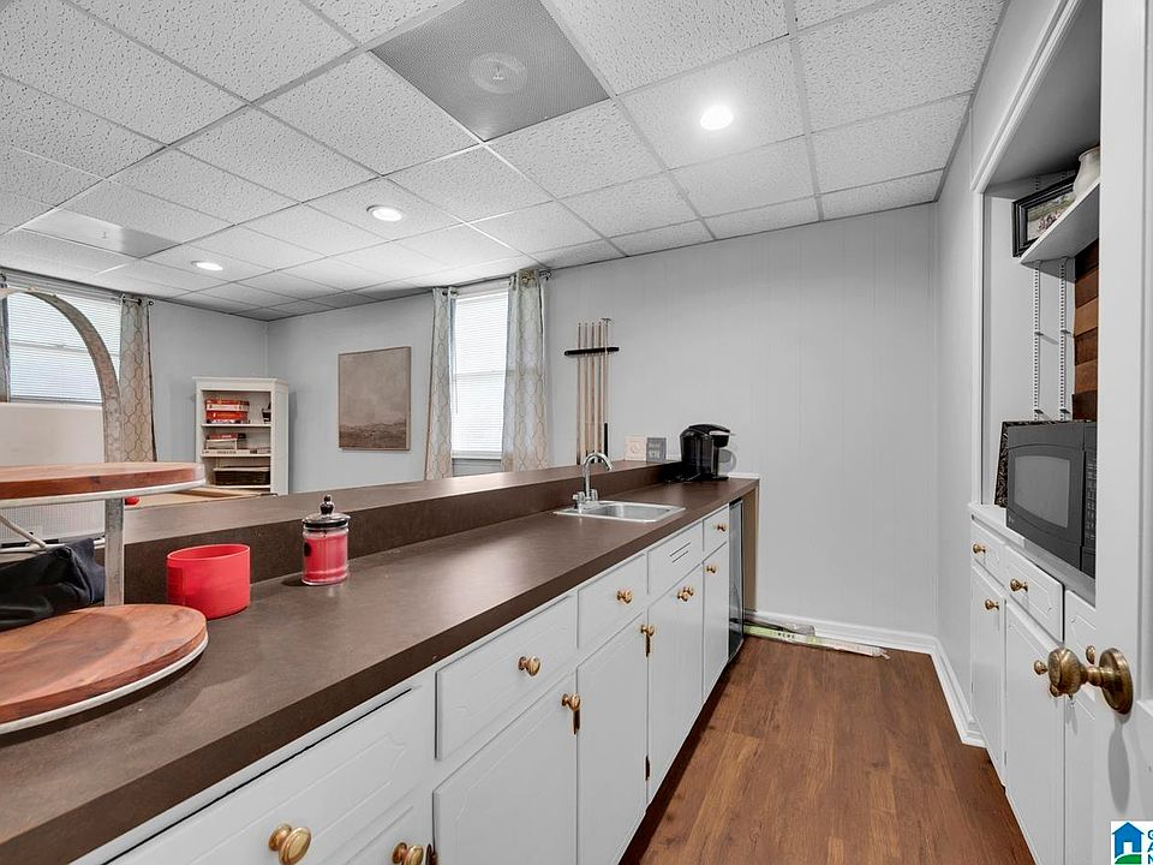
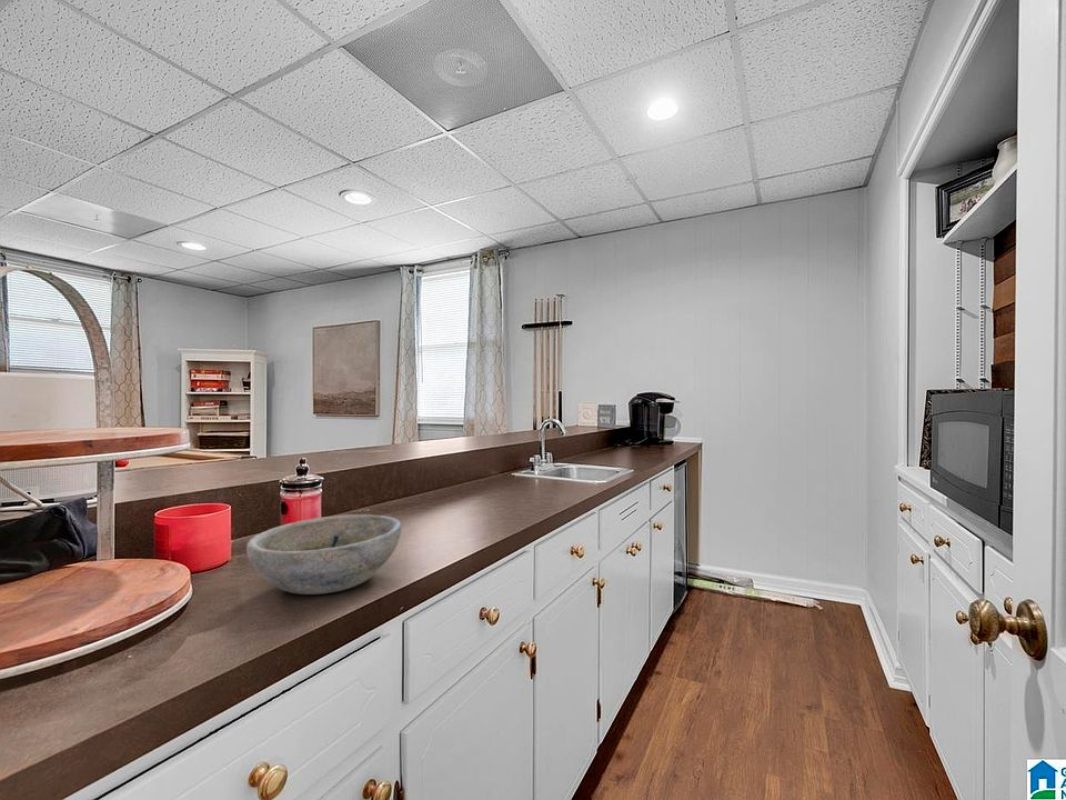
+ bowl [245,513,402,596]
